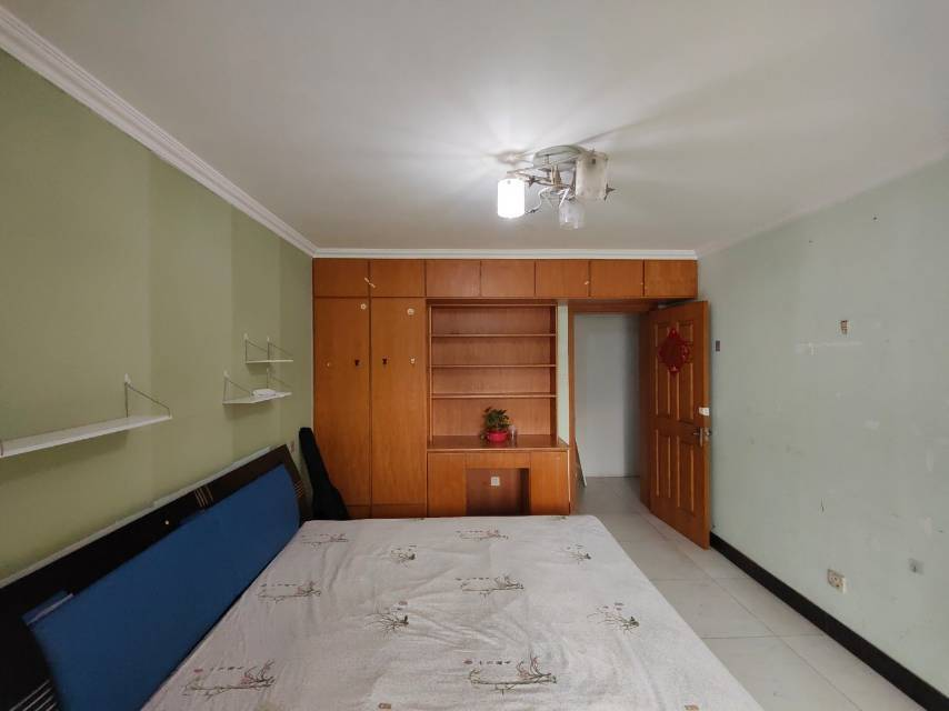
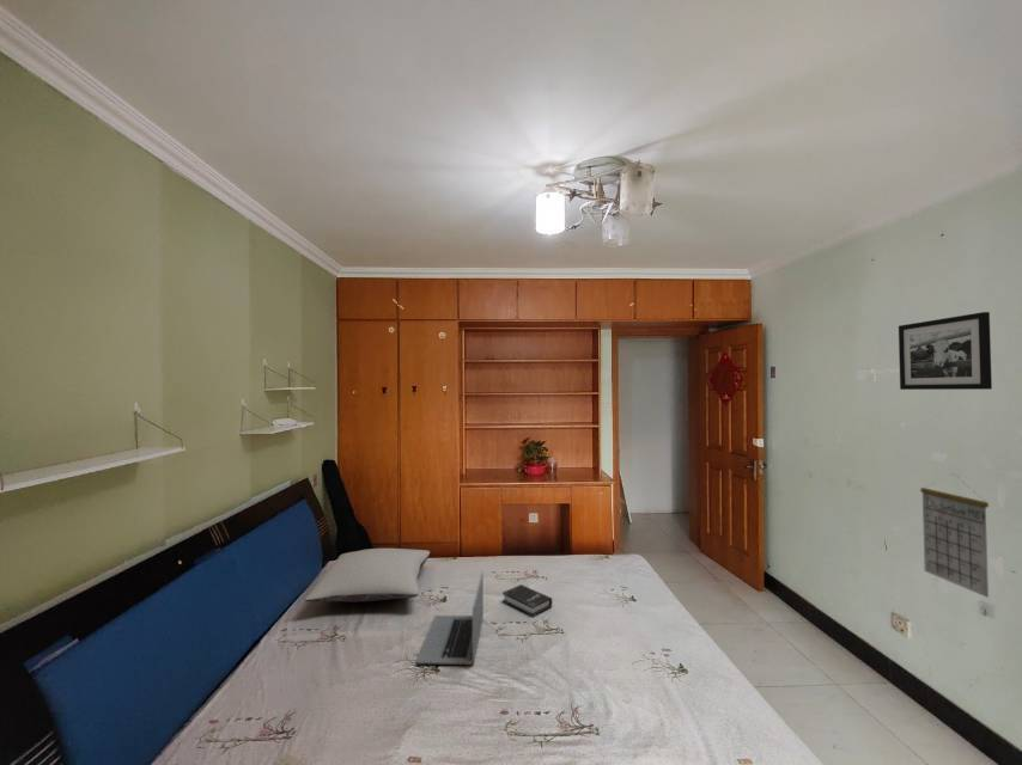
+ calendar [919,472,990,599]
+ laptop [415,569,485,666]
+ picture frame [898,311,993,391]
+ hardback book [501,583,553,618]
+ pillow [304,547,431,604]
